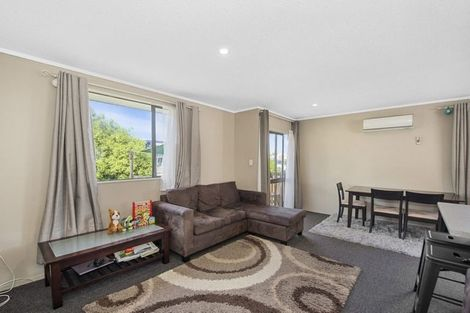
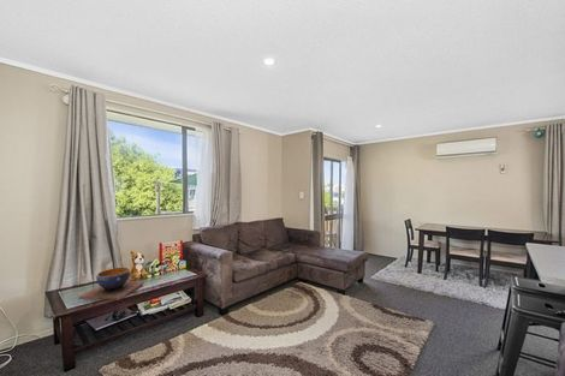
+ decorative bowl [78,267,145,302]
